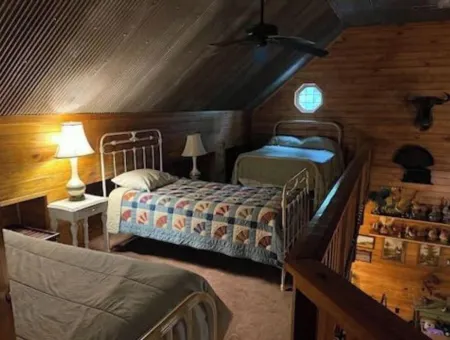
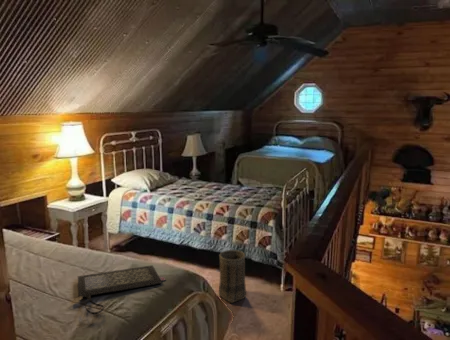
+ basket [218,249,247,304]
+ clutch bag [72,264,167,315]
